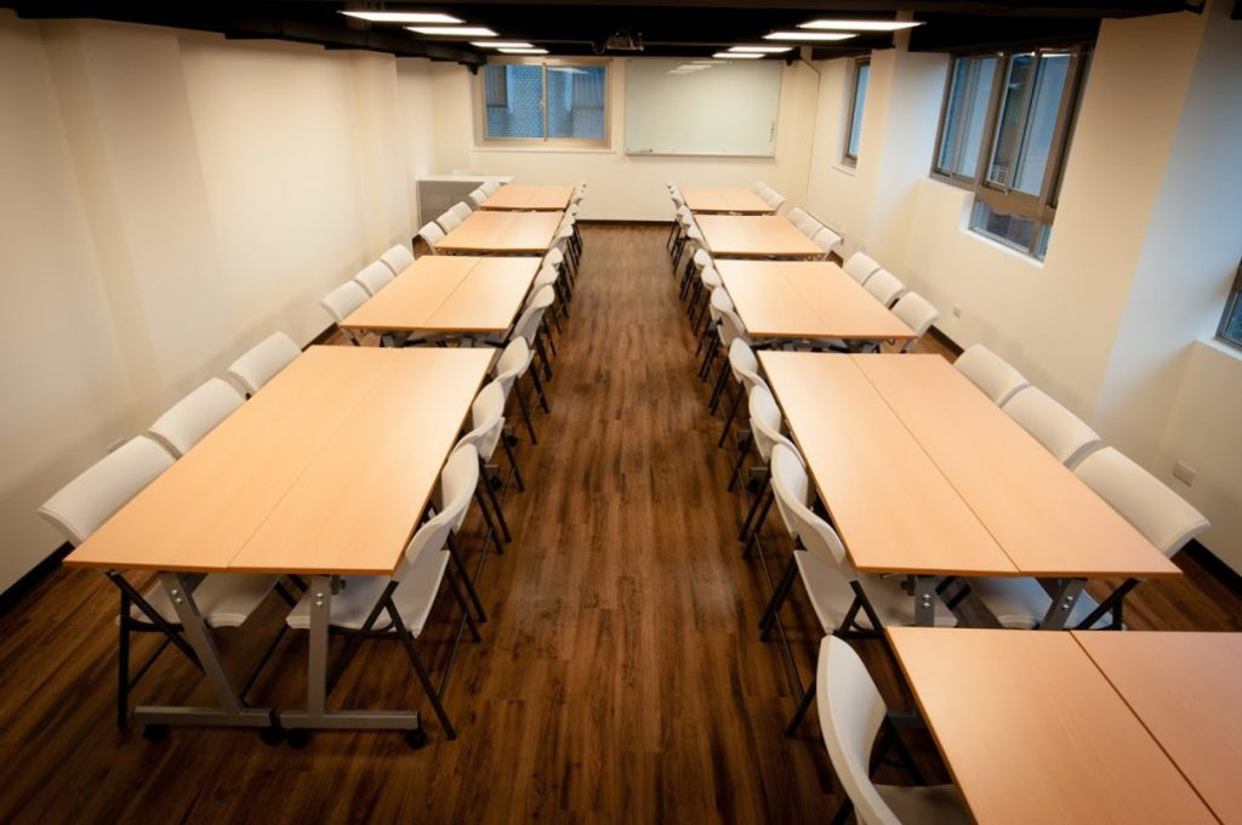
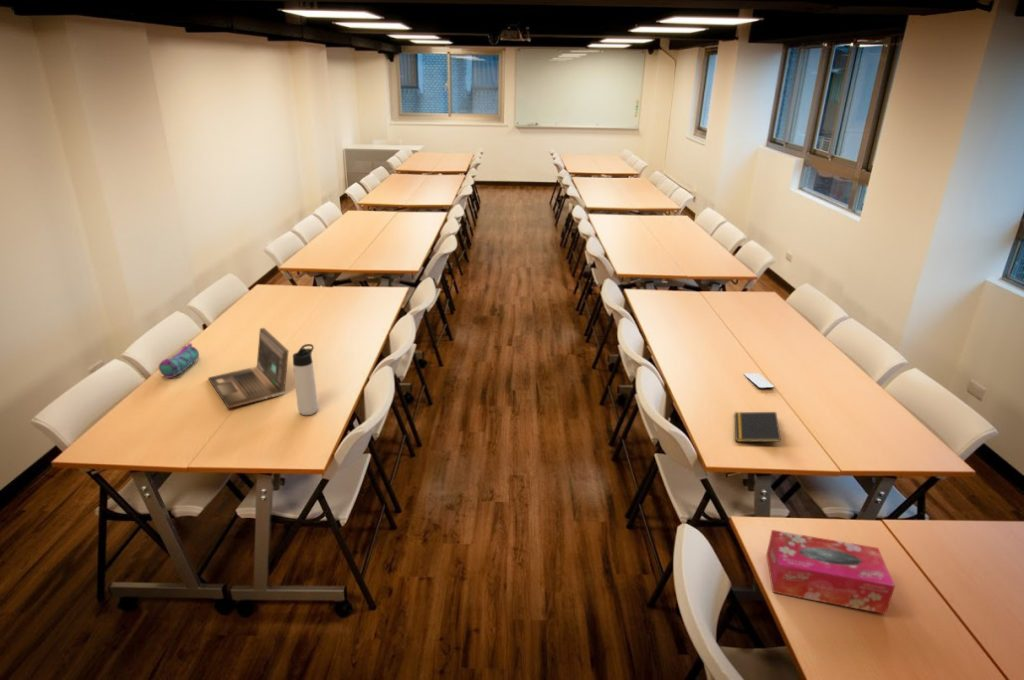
+ thermos bottle [292,343,319,416]
+ notepad [734,411,782,443]
+ laptop [207,327,290,409]
+ pencil case [158,342,200,379]
+ smartphone [743,372,775,390]
+ tissue box [766,529,896,615]
